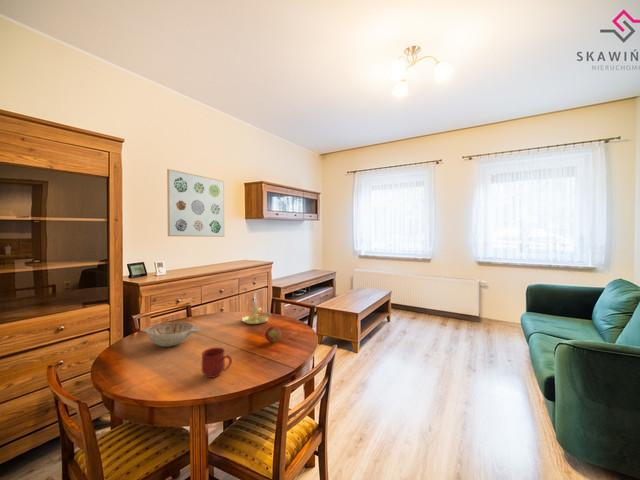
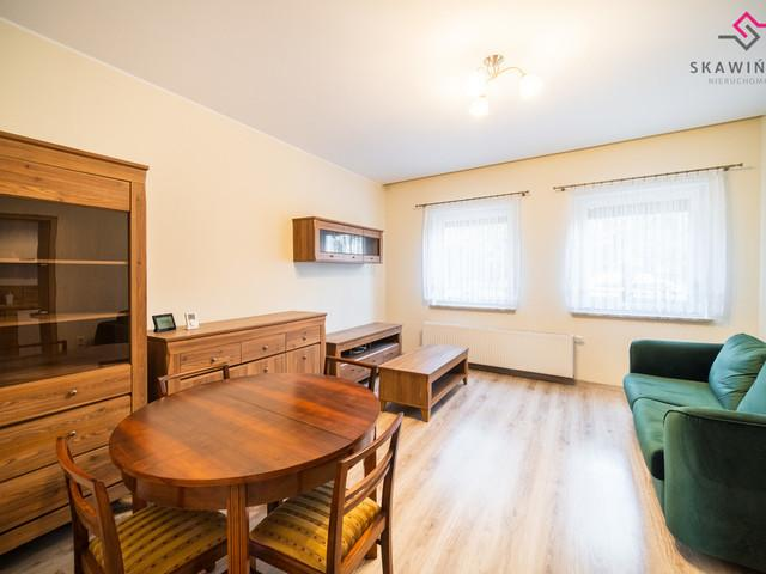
- candle holder [241,293,272,325]
- mug [201,347,233,379]
- wall art [166,168,225,238]
- apple [264,326,283,344]
- decorative bowl [139,321,201,348]
